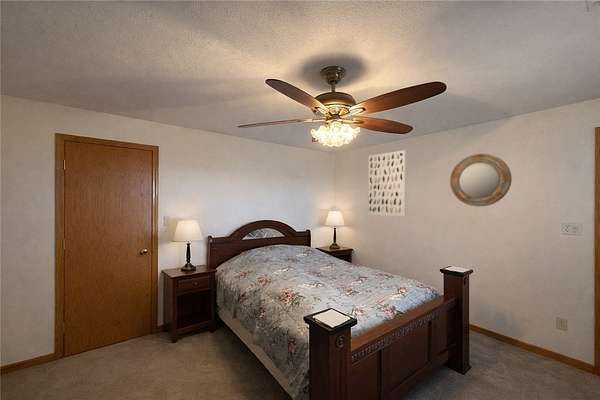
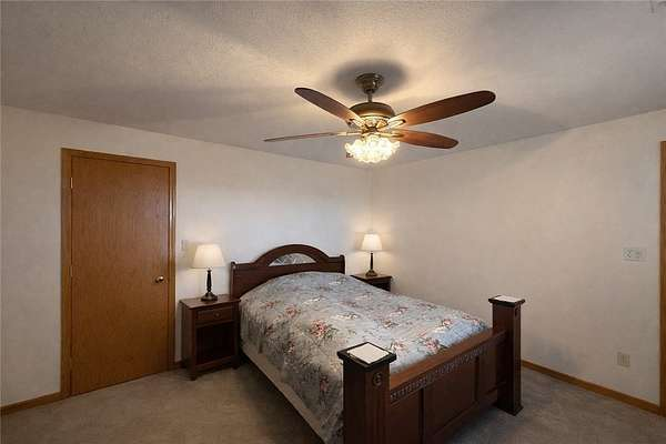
- home mirror [449,153,513,207]
- wall art [367,149,407,217]
